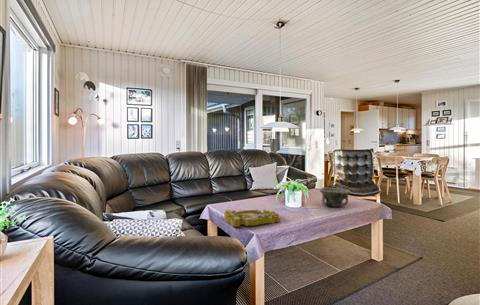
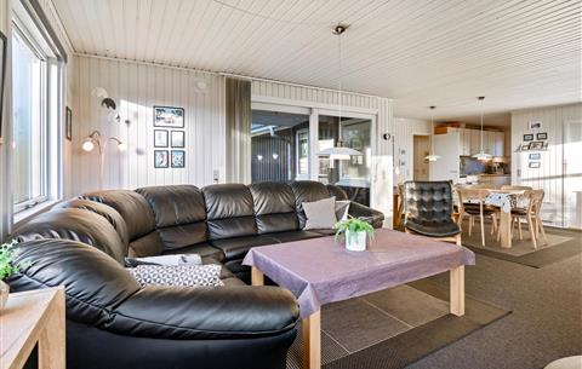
- decorative tray [223,208,281,228]
- bowl [318,187,351,208]
